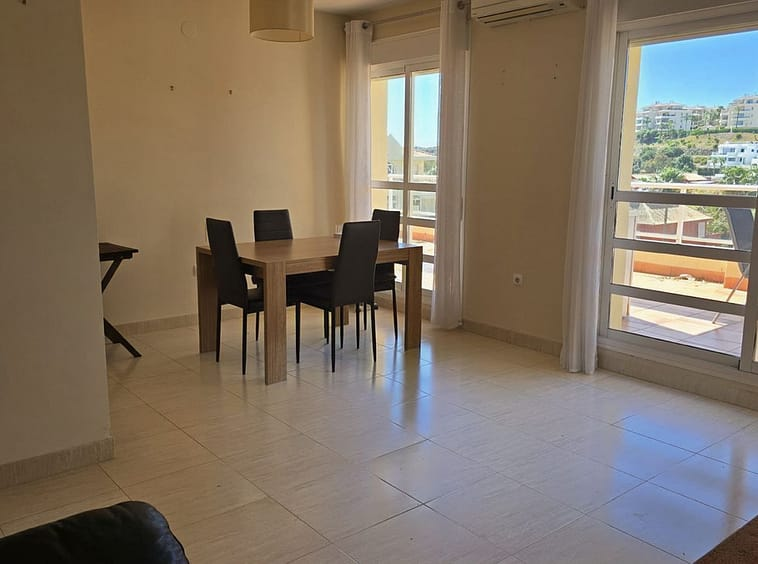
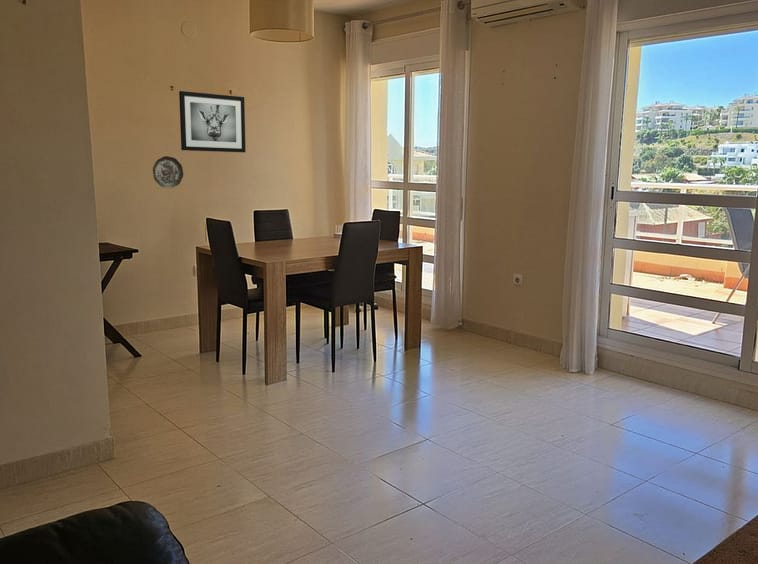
+ wall art [178,90,247,153]
+ decorative plate [152,155,184,189]
